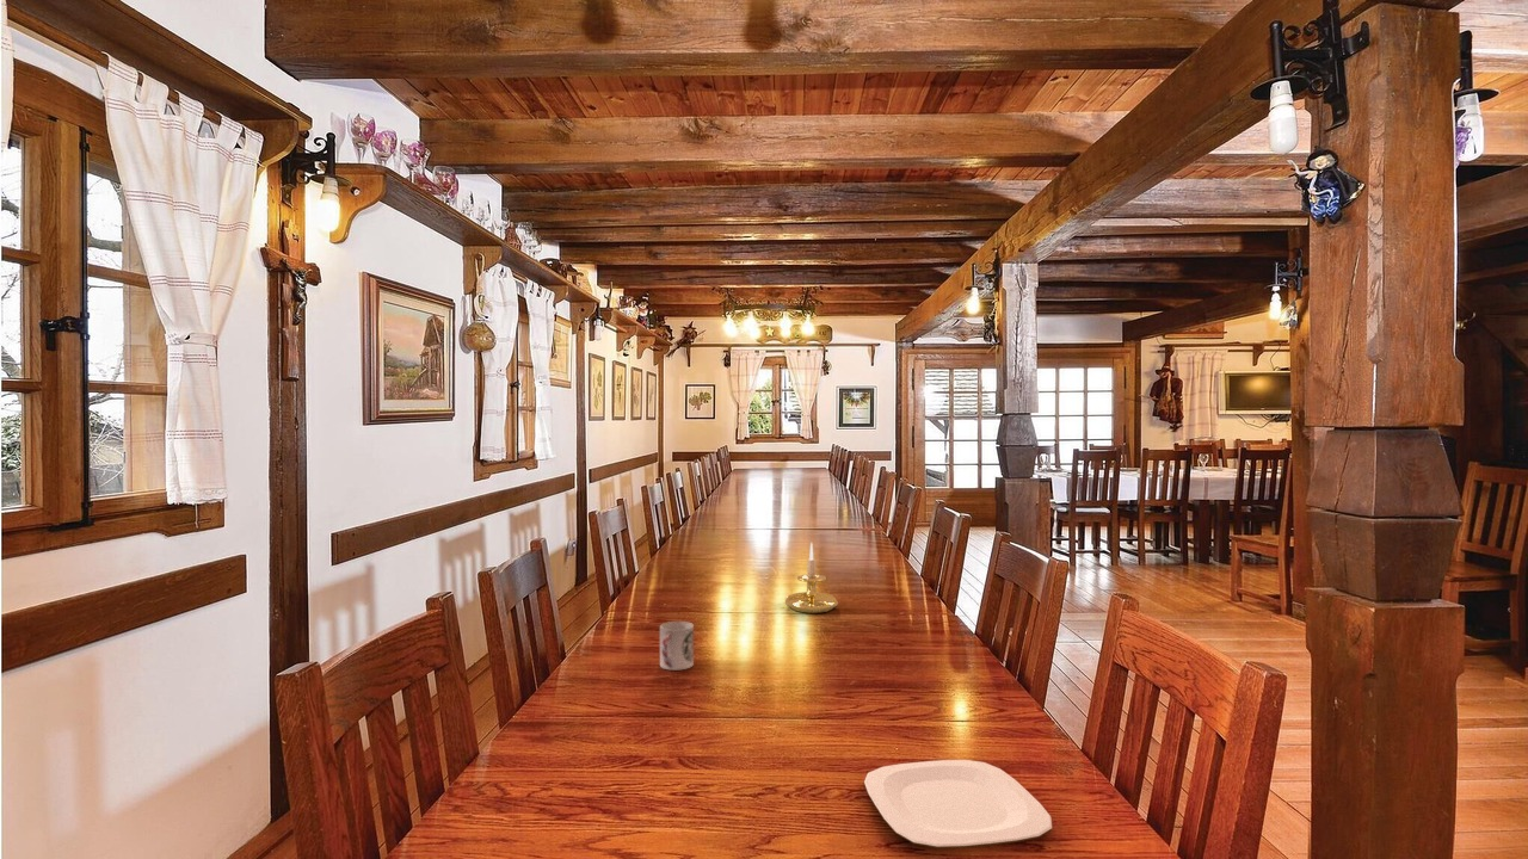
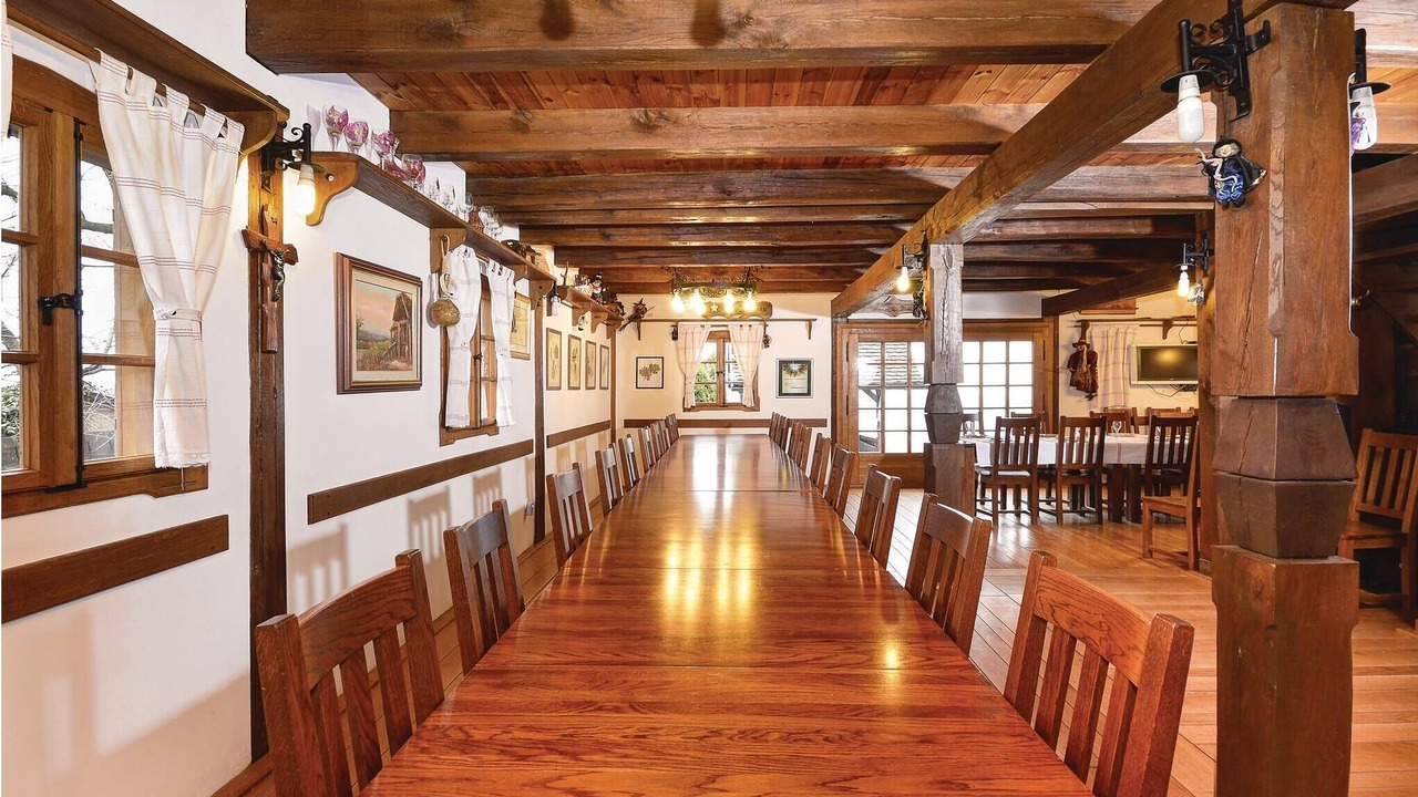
- cup [659,620,695,672]
- candle holder [784,542,839,614]
- plate [863,759,1053,849]
